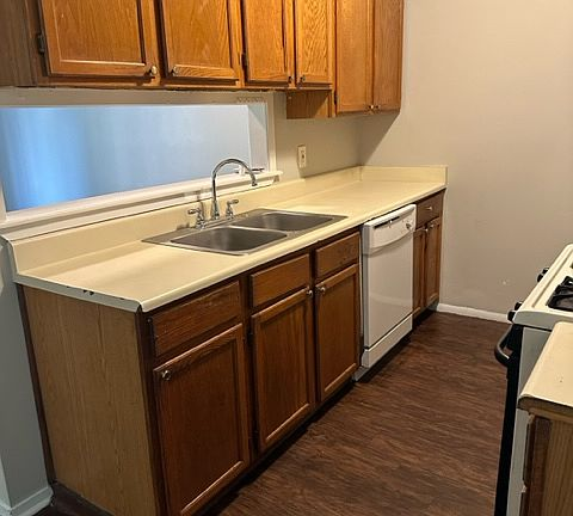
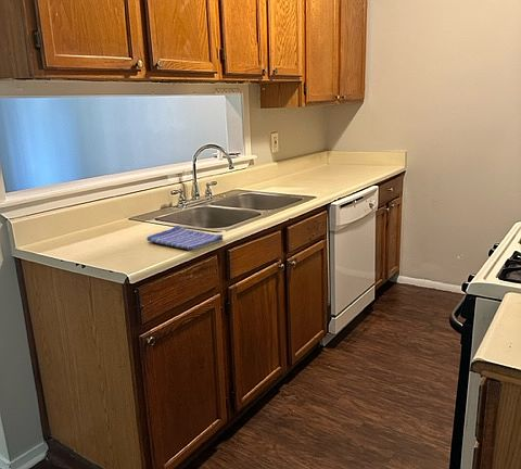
+ dish towel [145,225,224,251]
